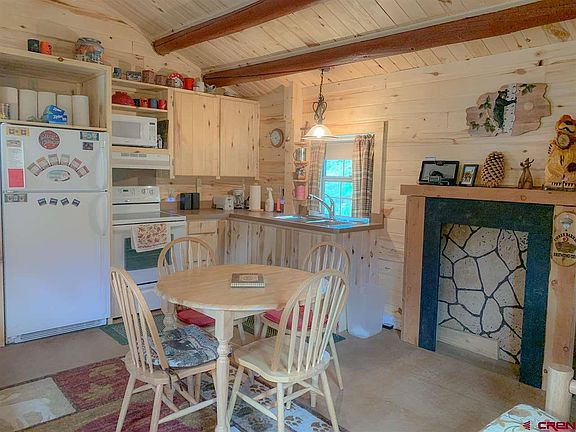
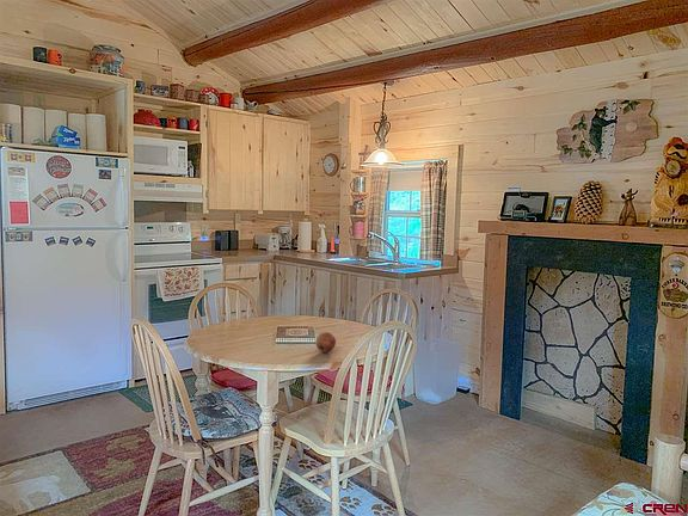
+ fruit [315,331,337,354]
